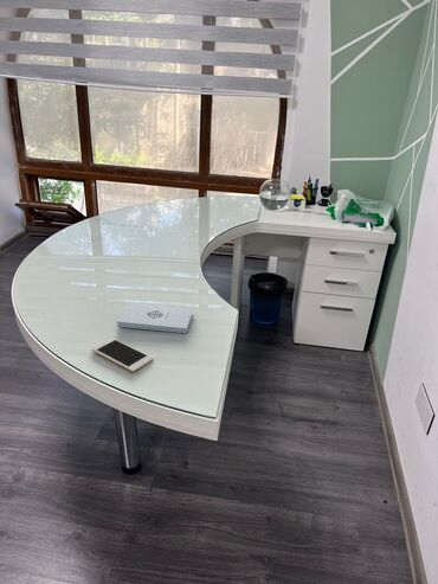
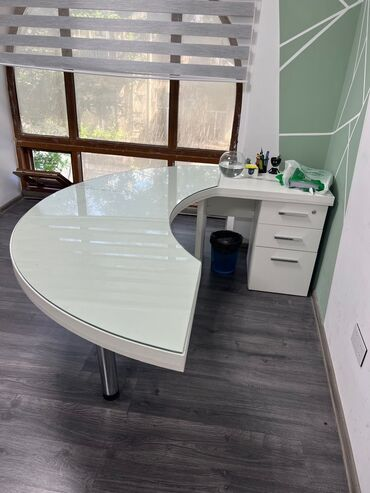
- notepad [116,302,194,334]
- cell phone [91,336,154,373]
